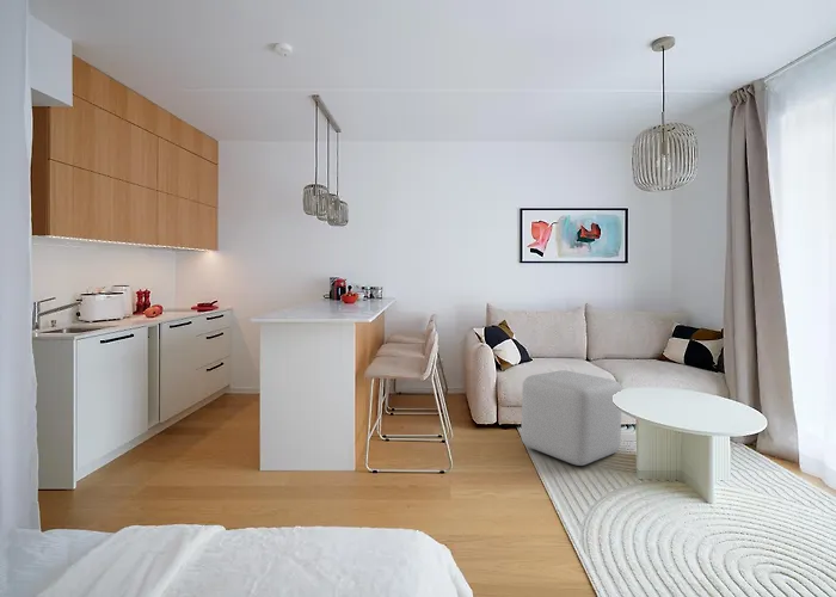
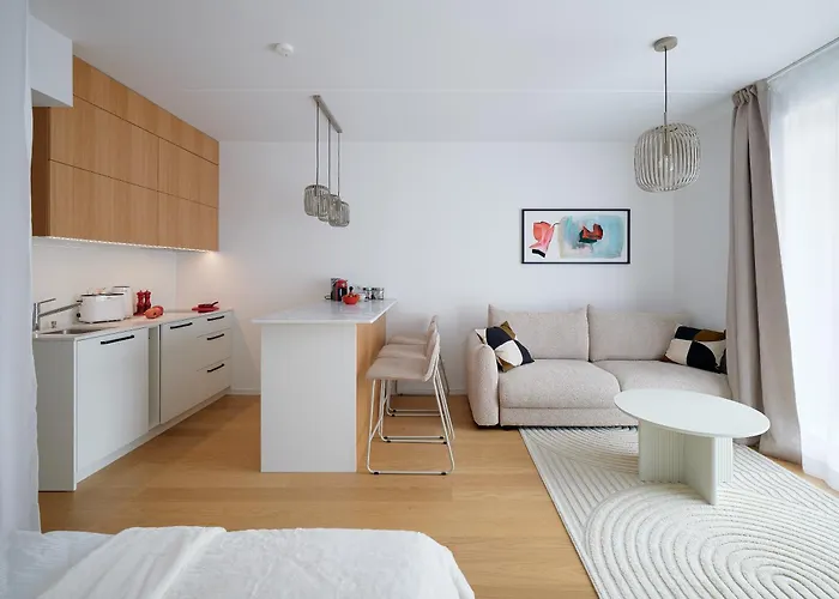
- pouf [520,369,623,467]
